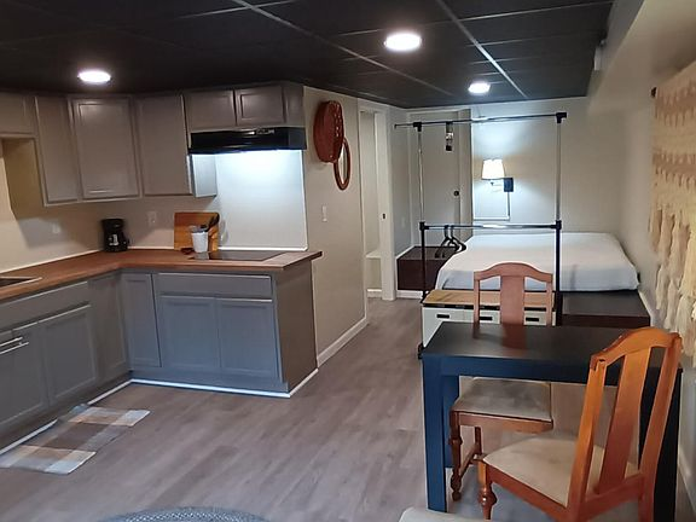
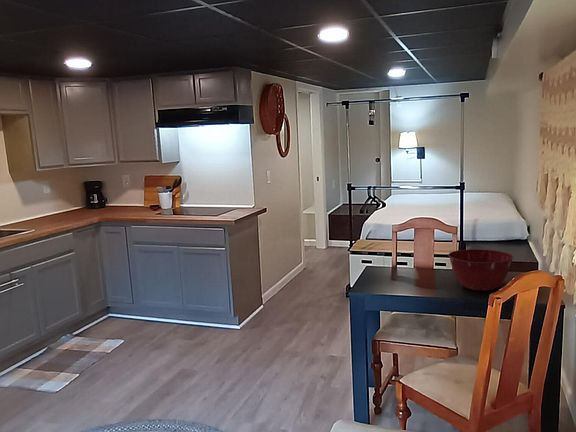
+ mixing bowl [448,248,514,292]
